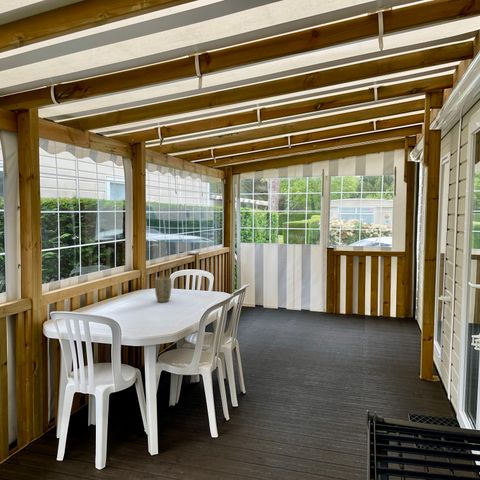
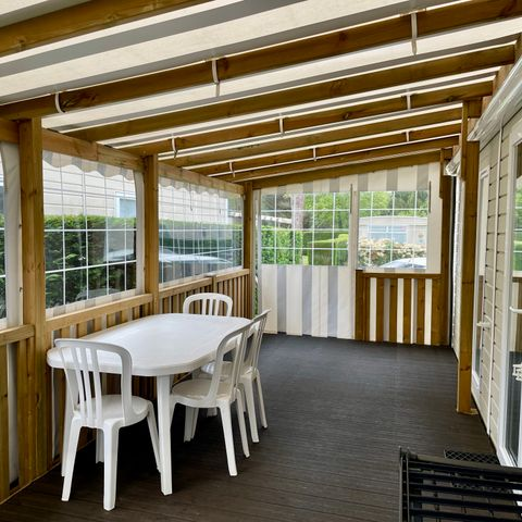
- plant pot [154,276,172,303]
